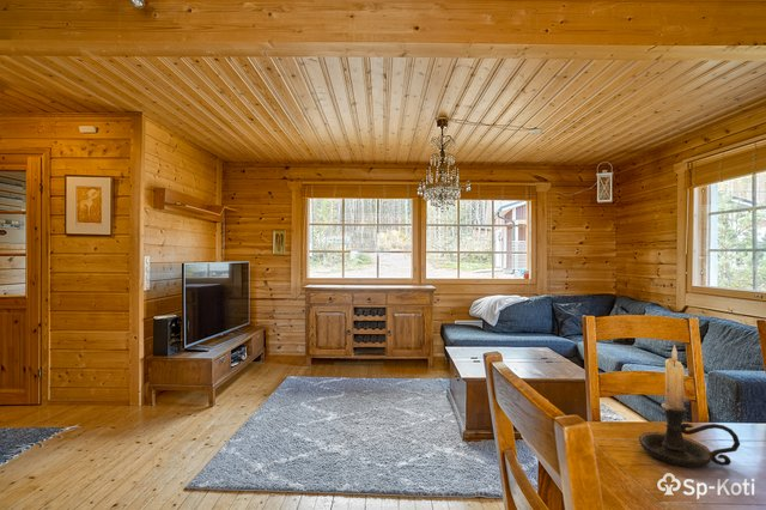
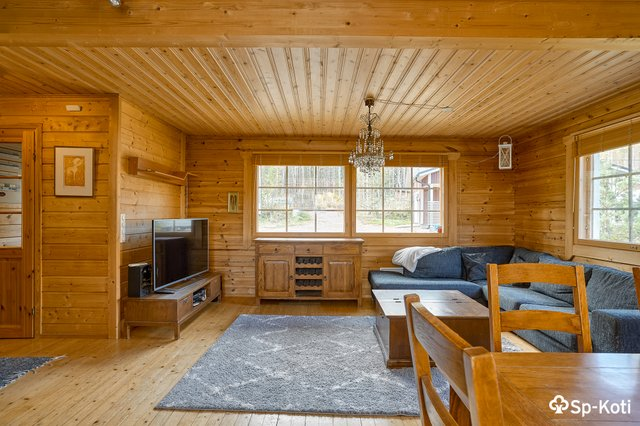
- candle holder [638,344,741,469]
